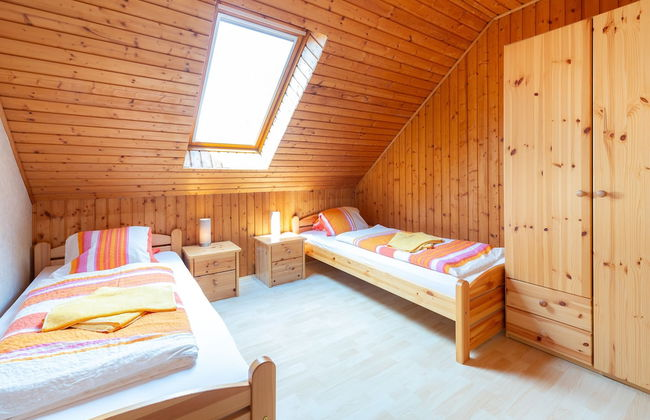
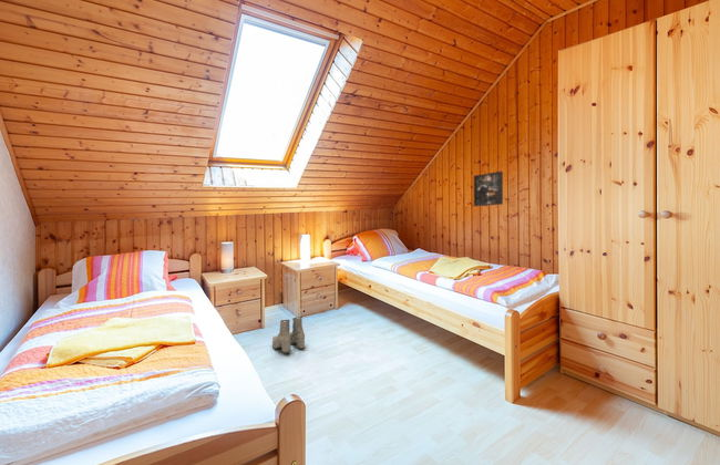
+ boots [271,316,306,354]
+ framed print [473,170,504,207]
